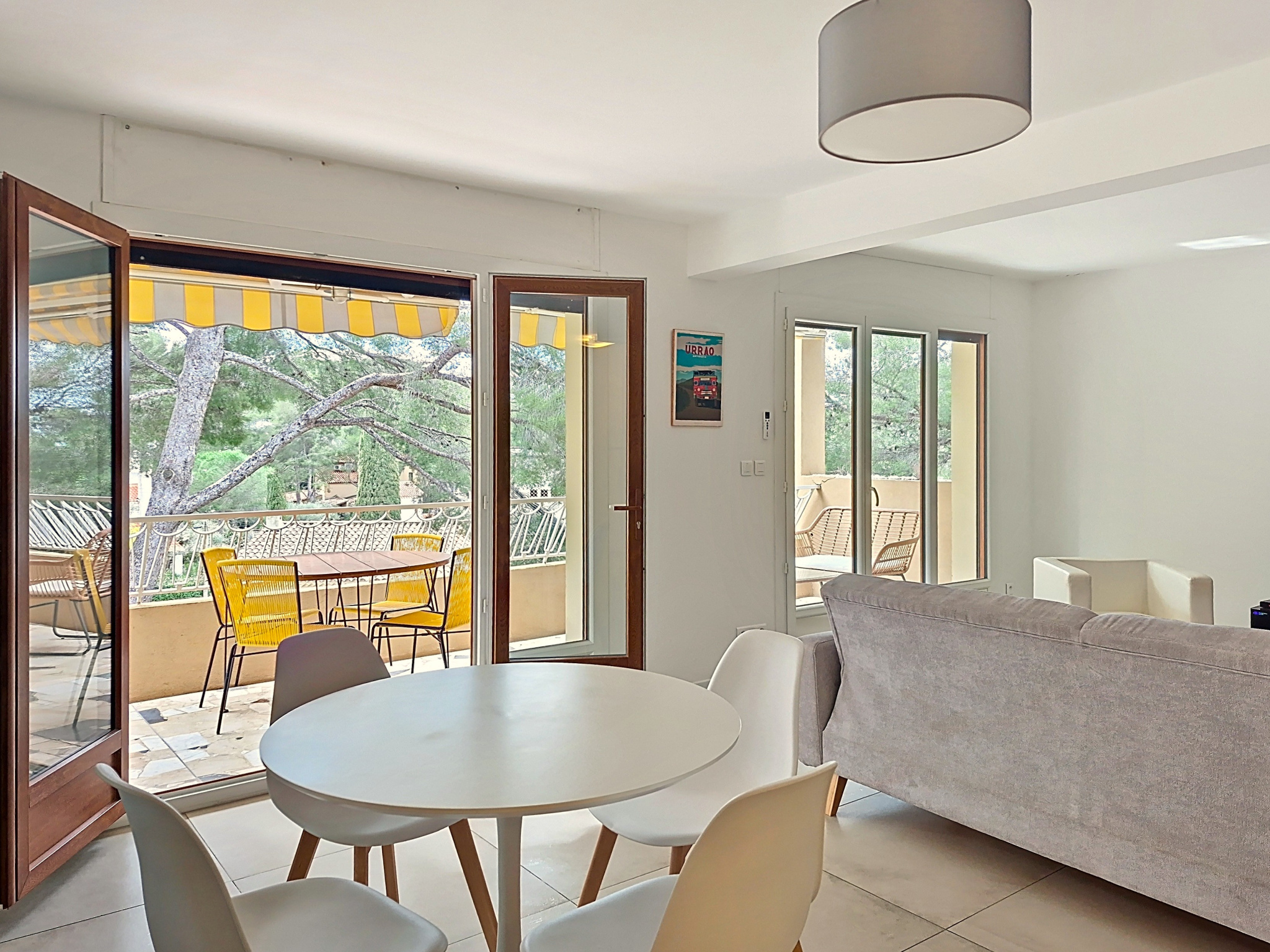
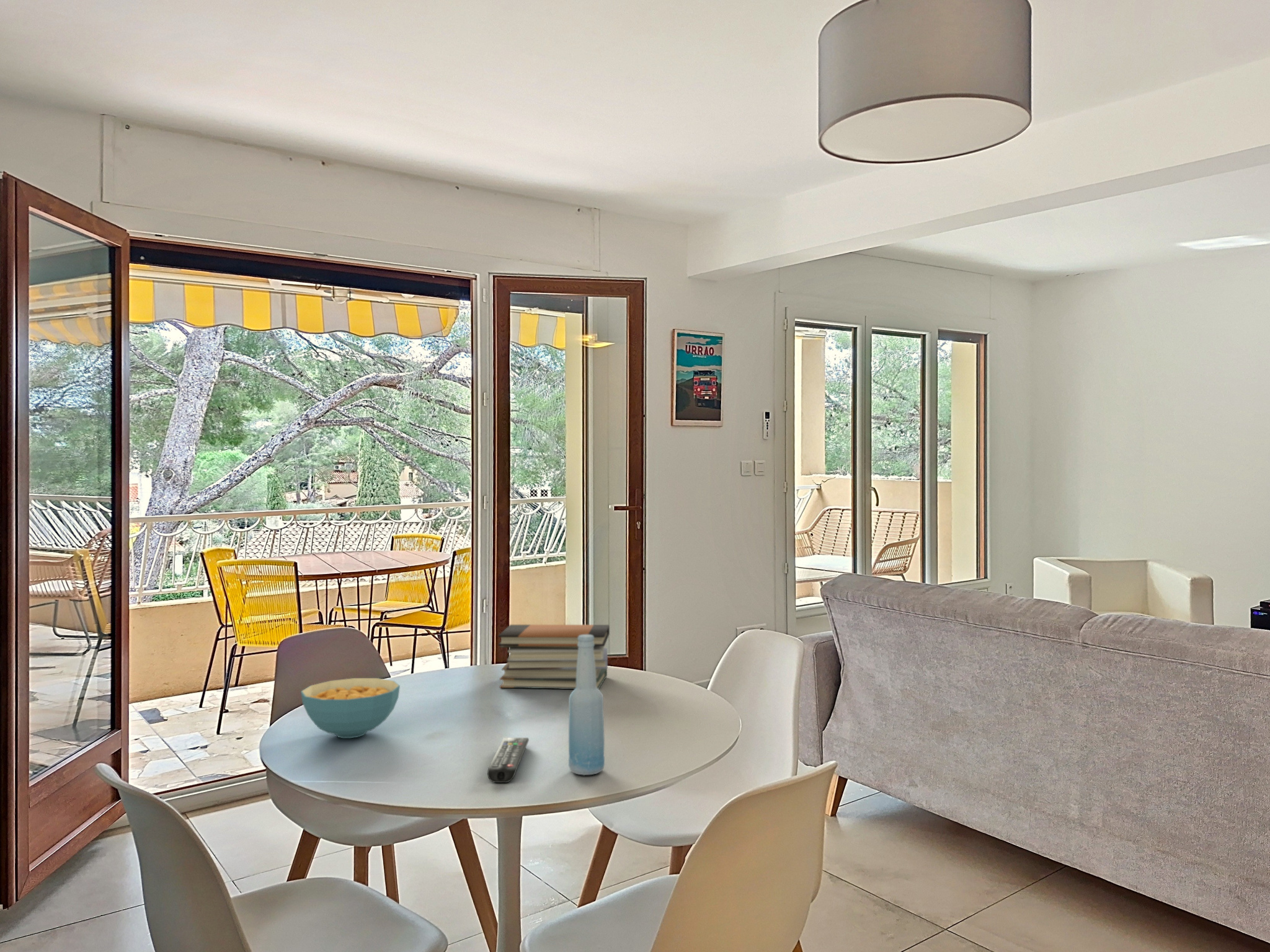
+ cereal bowl [300,677,401,739]
+ bottle [568,635,605,776]
+ remote control [487,737,530,783]
+ book stack [497,624,610,690]
